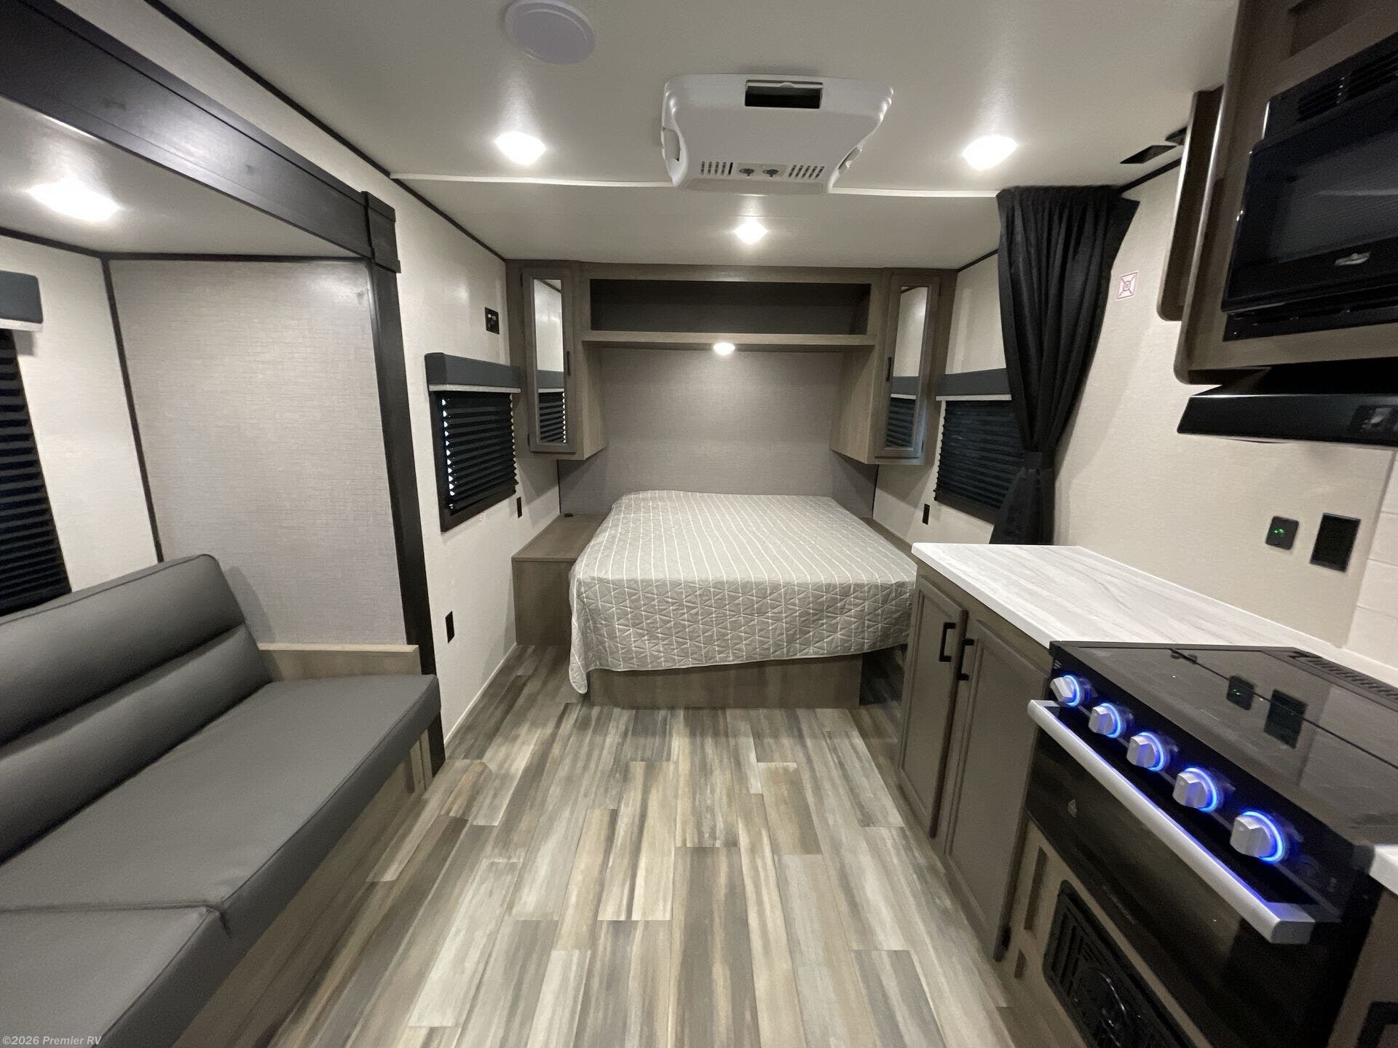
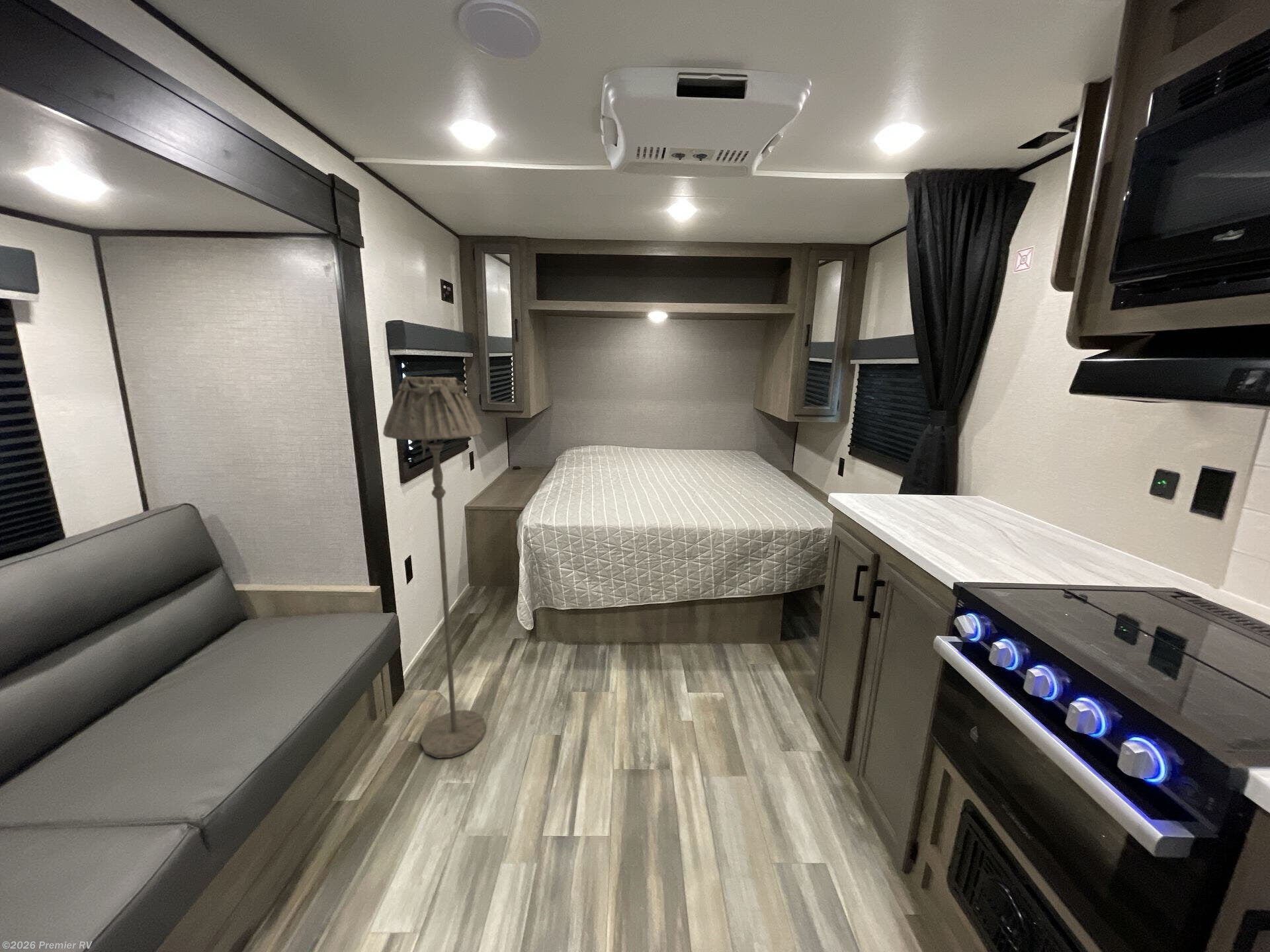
+ floor lamp [382,376,486,759]
